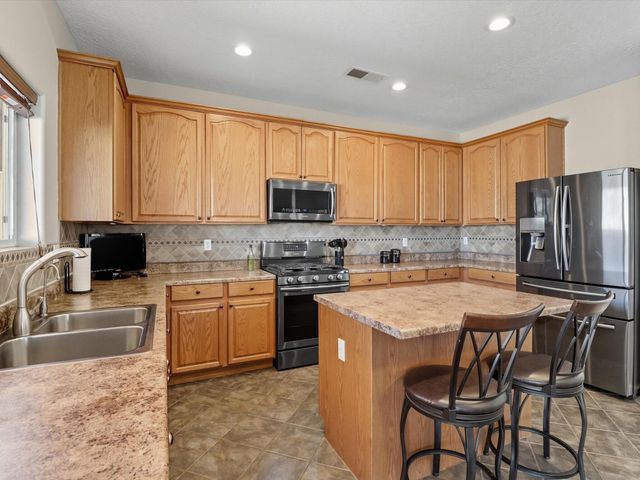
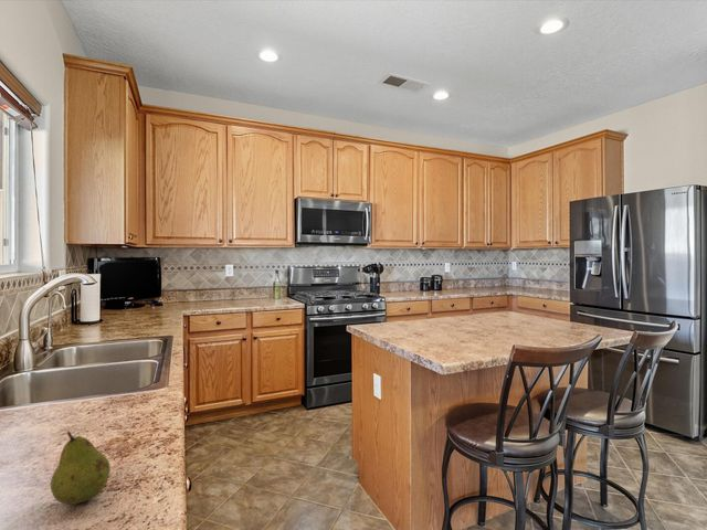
+ fruit [50,431,112,506]
